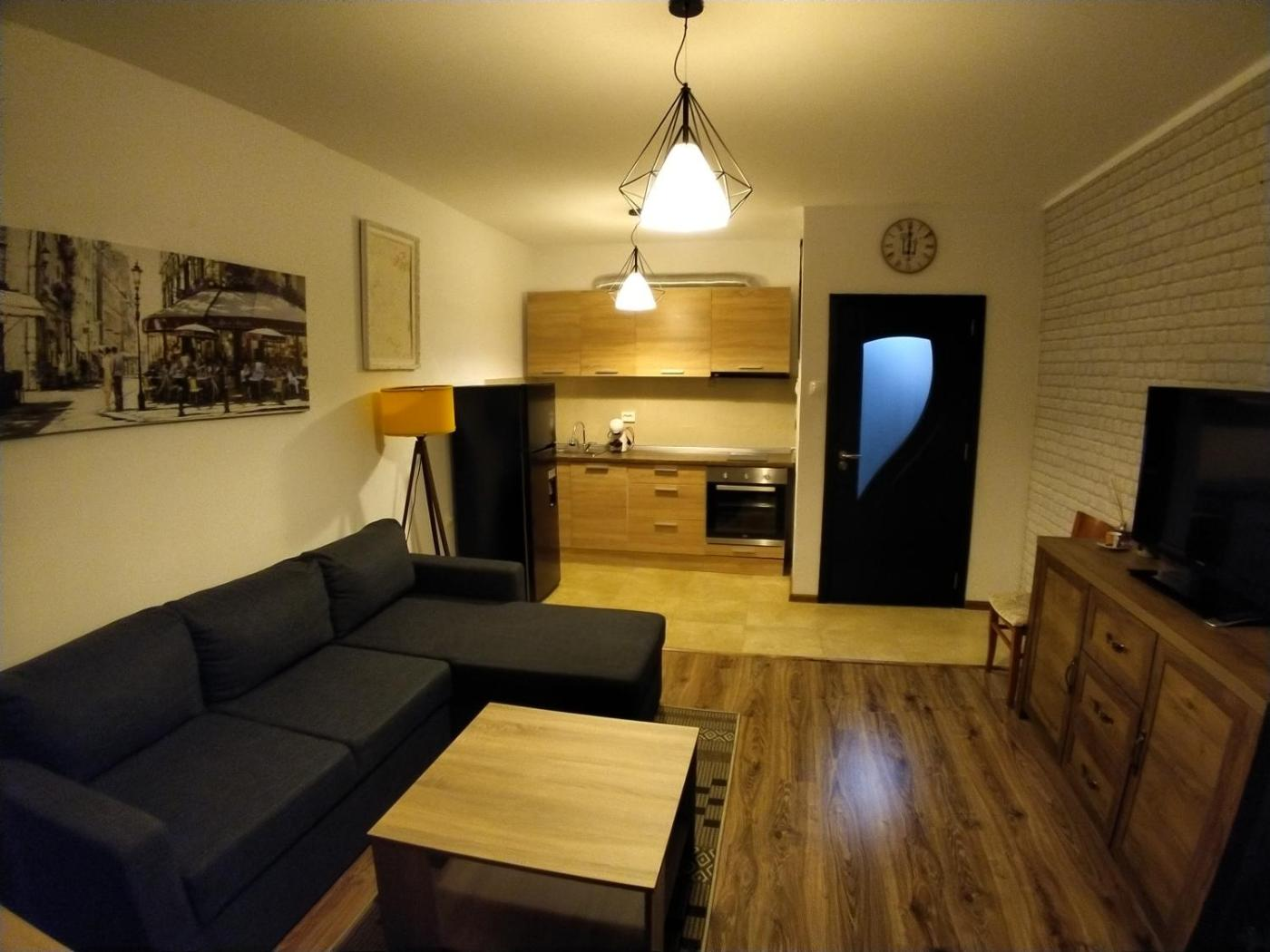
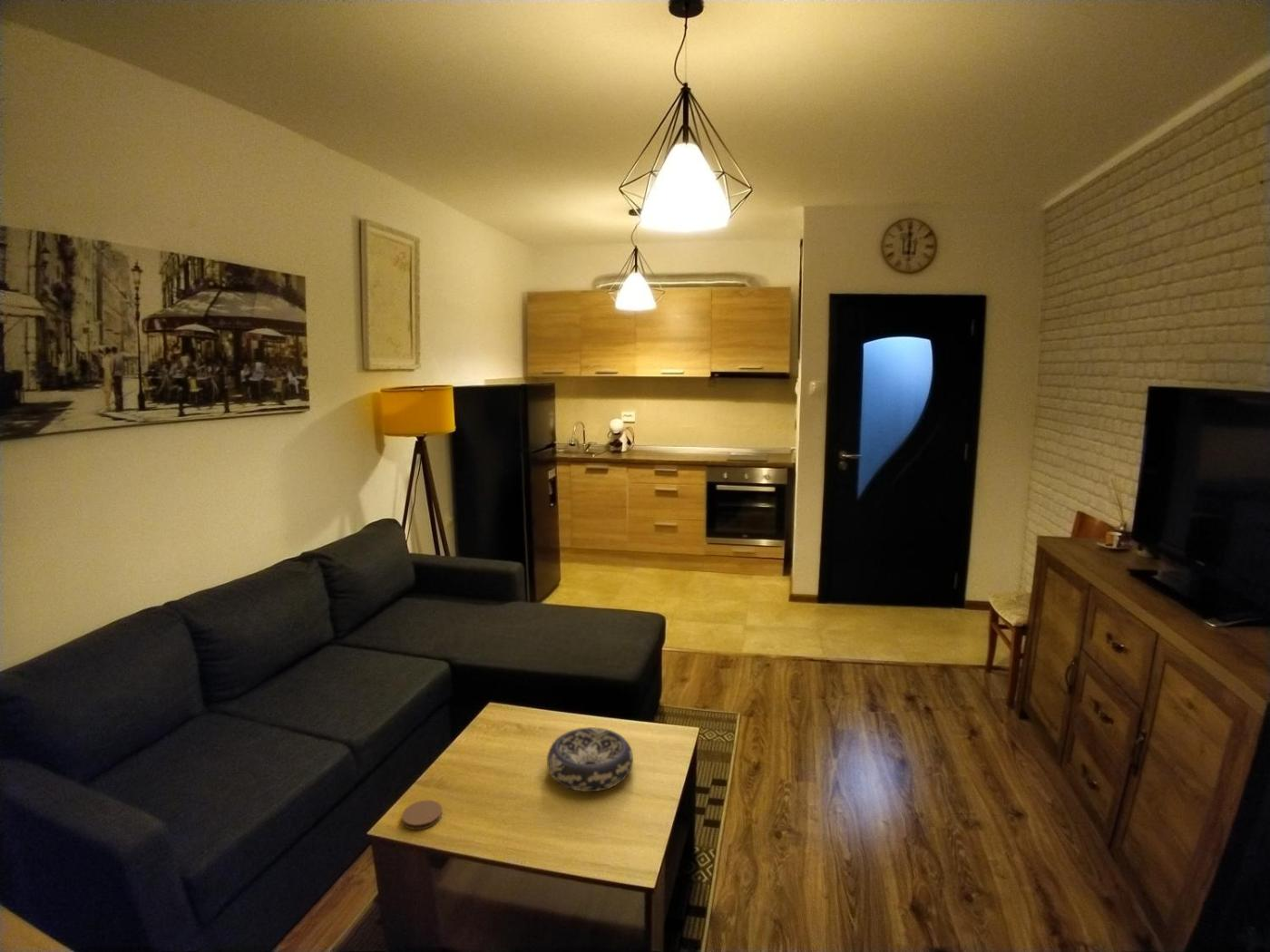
+ decorative bowl [546,726,634,792]
+ coaster [401,800,443,831]
